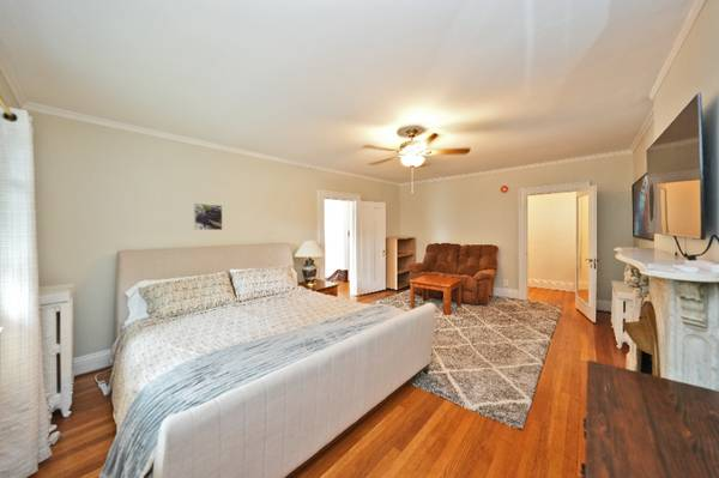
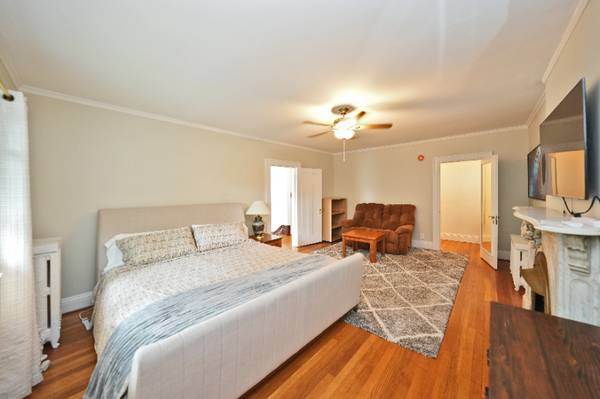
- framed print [193,202,223,231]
